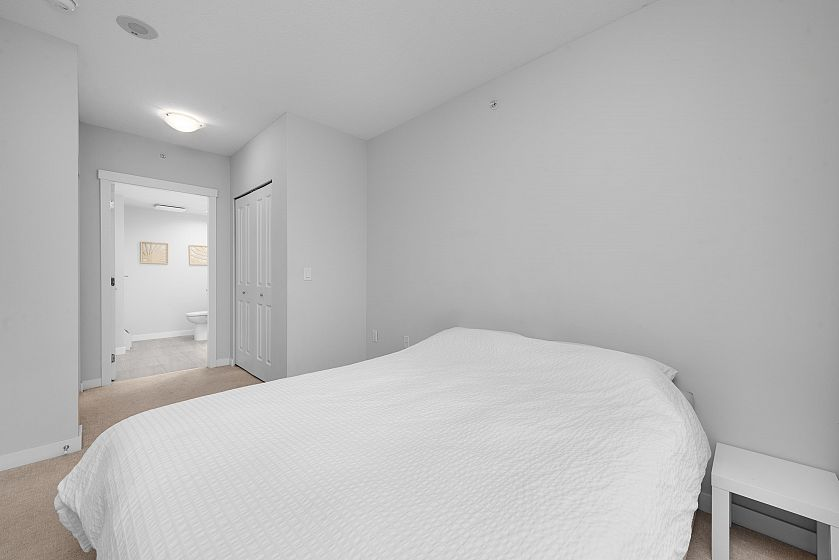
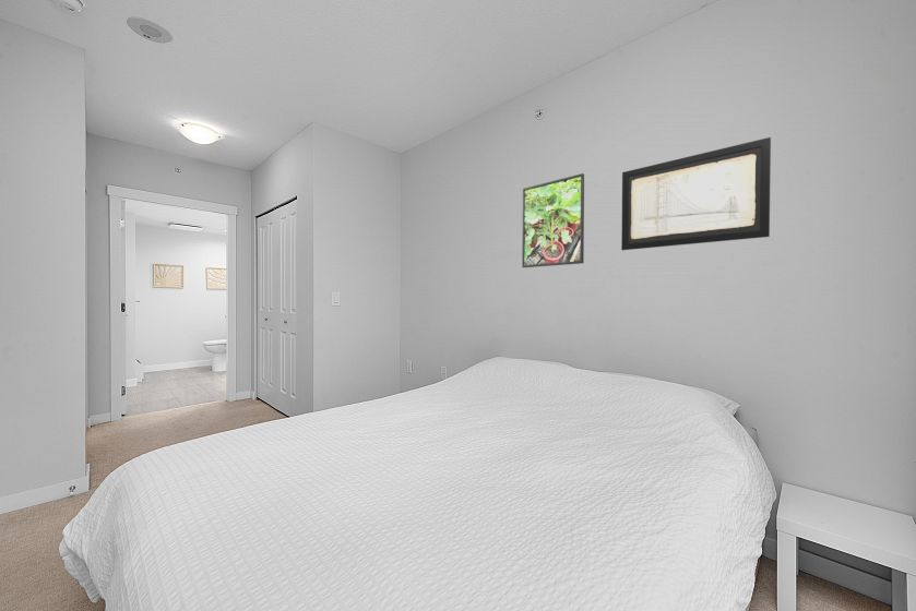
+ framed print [521,172,585,268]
+ wall art [620,136,772,251]
